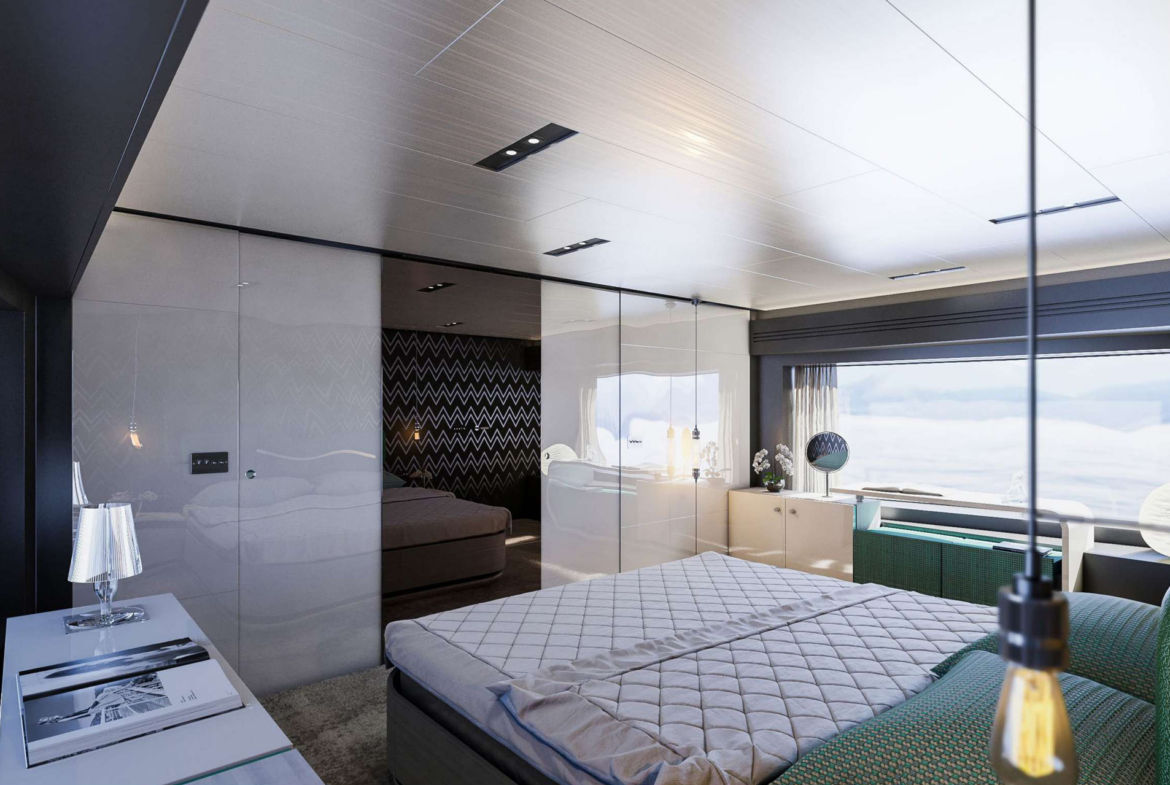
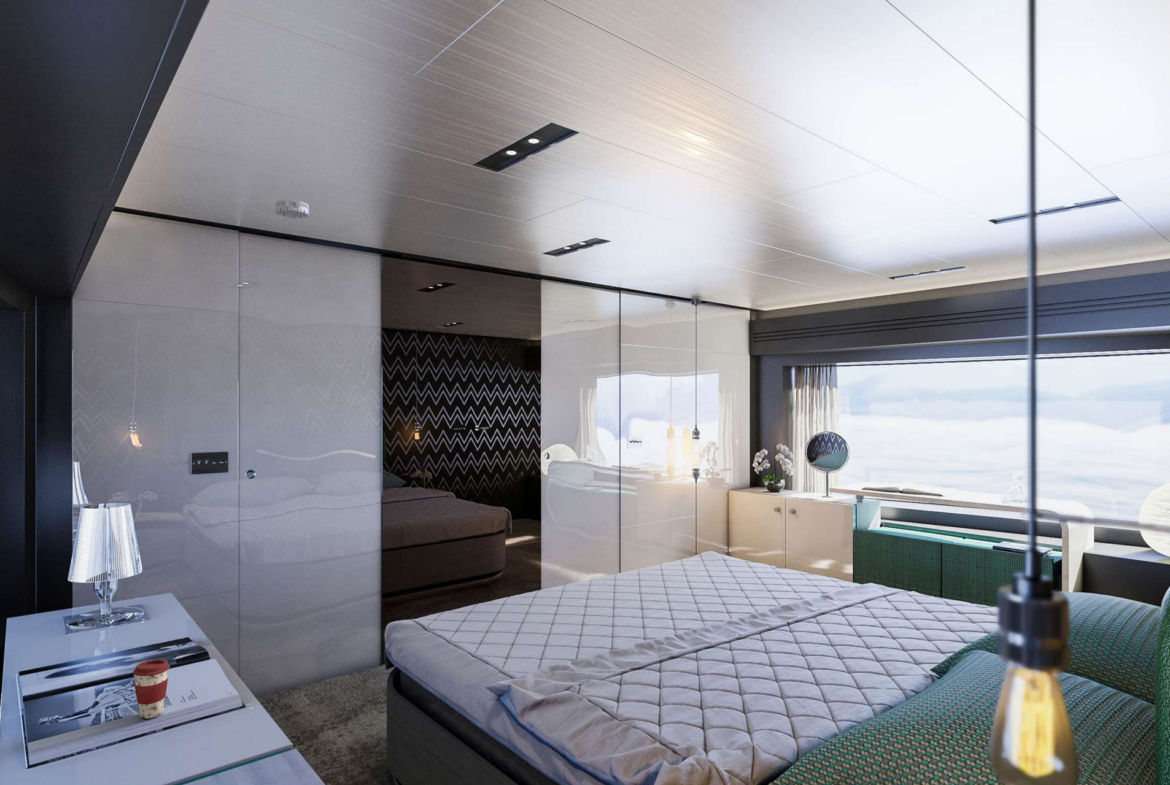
+ coffee cup [132,658,171,720]
+ smoke detector [275,199,310,219]
